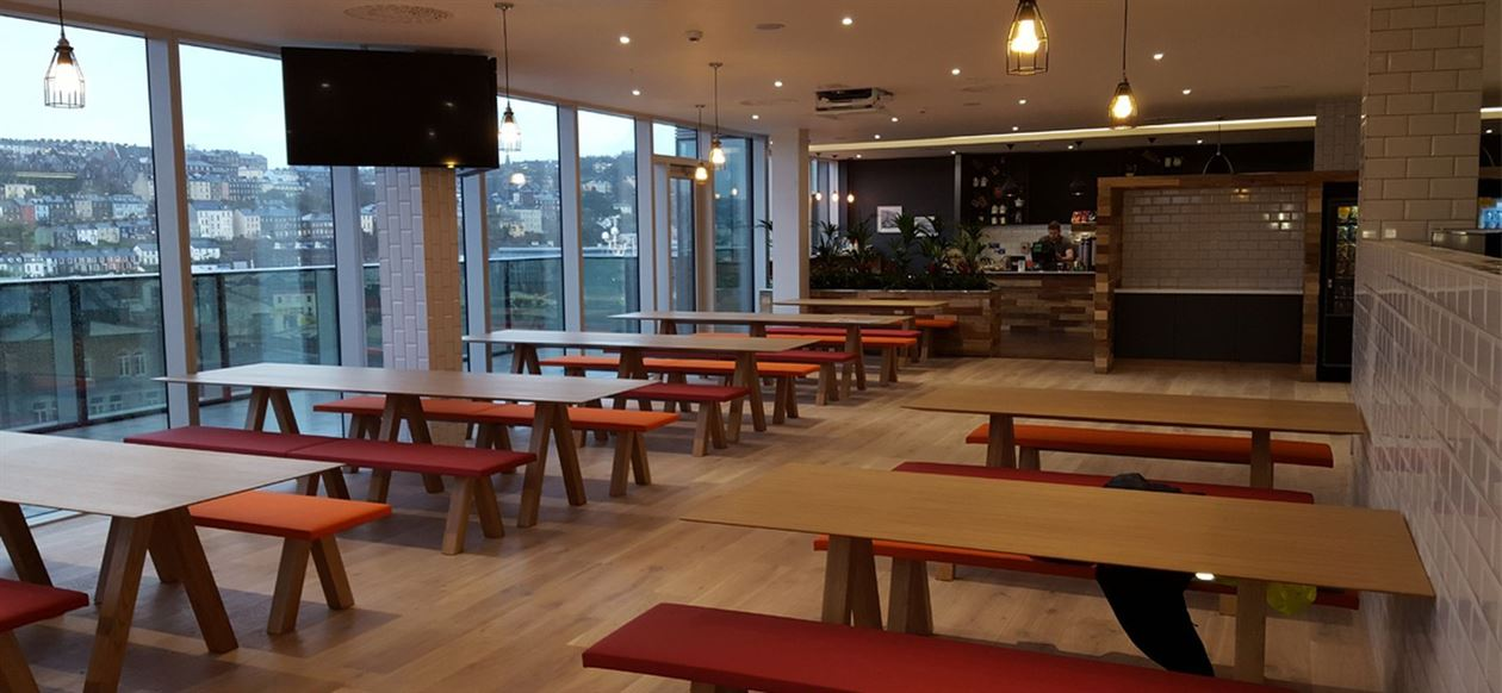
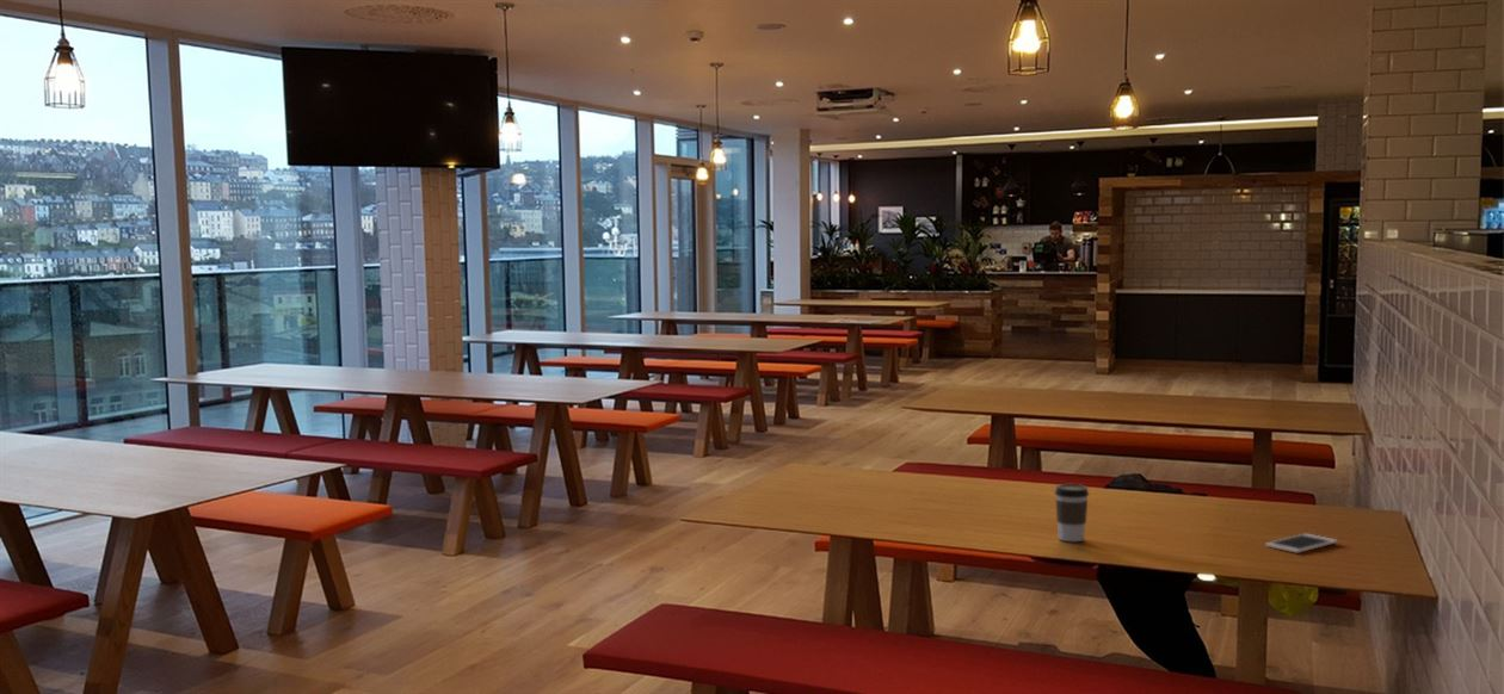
+ cell phone [1264,533,1339,554]
+ coffee cup [1054,483,1090,543]
